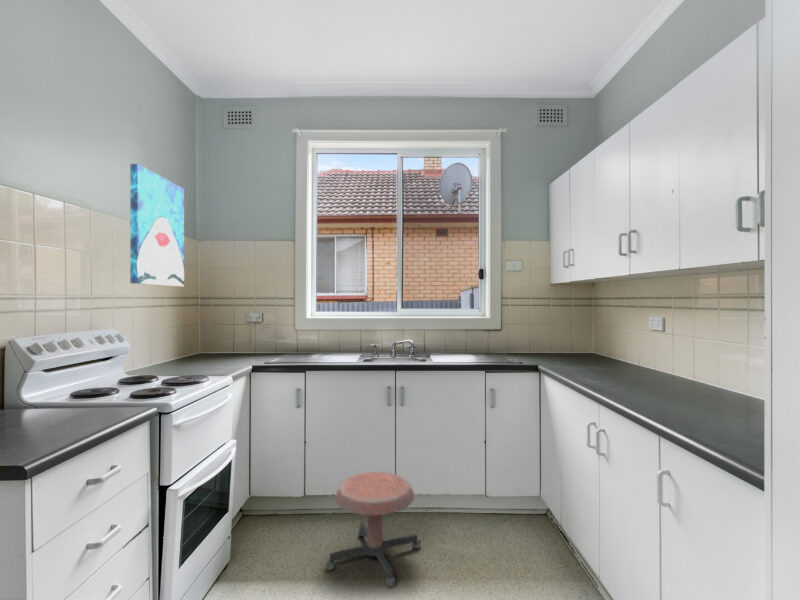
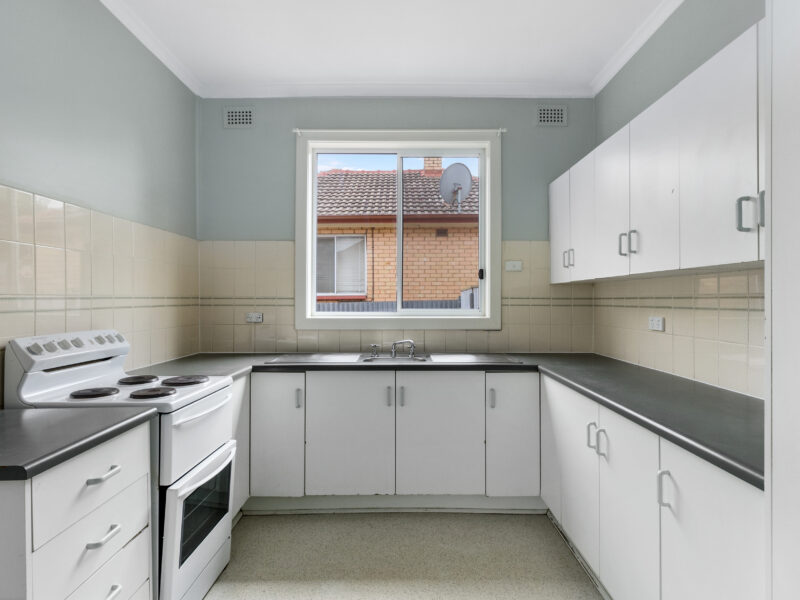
- wall art [129,163,185,287]
- stool [324,471,422,588]
